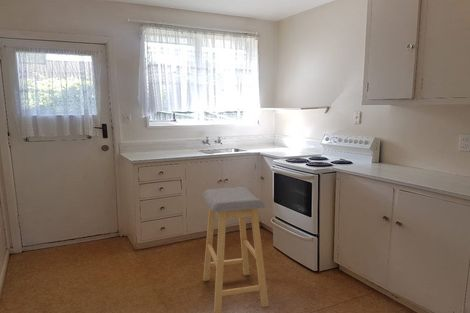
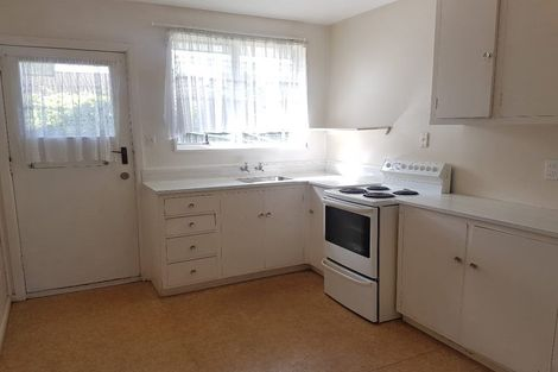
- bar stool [202,186,270,313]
